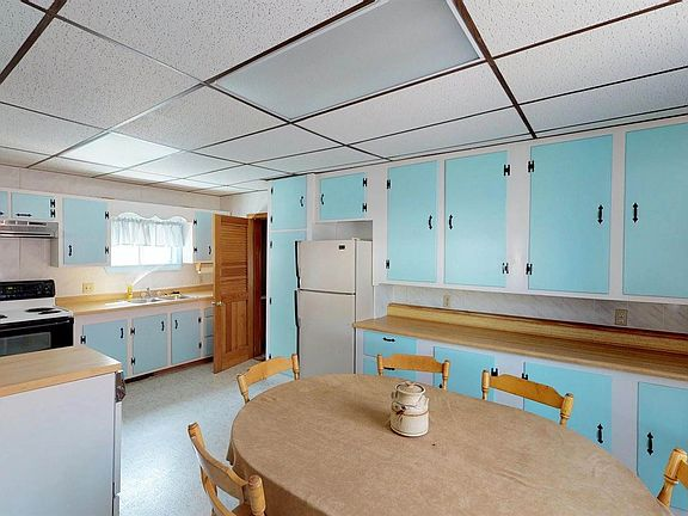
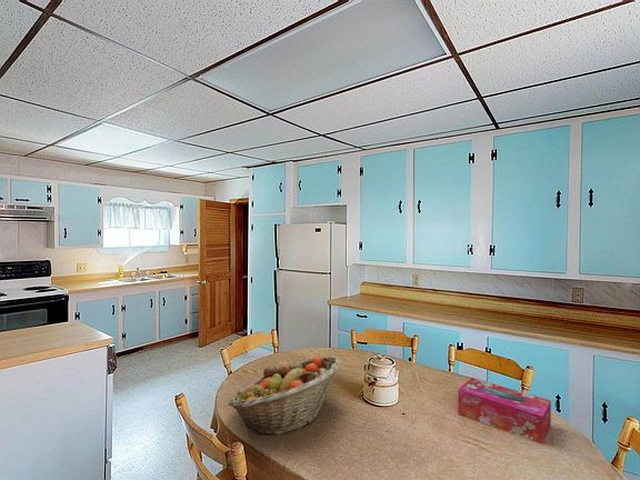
+ fruit basket [227,354,341,436]
+ tissue box [457,377,552,444]
